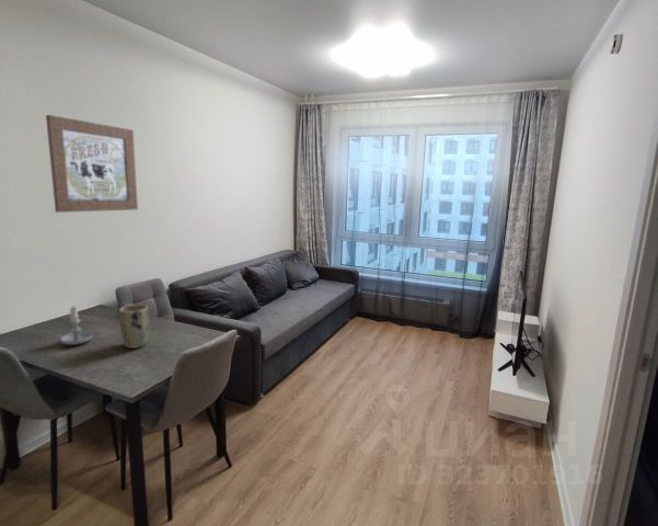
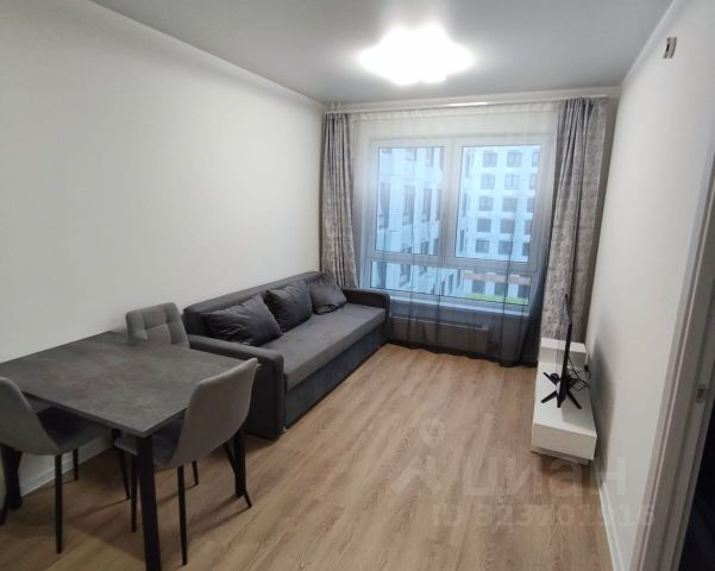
- plant pot [118,304,150,350]
- wall art [45,114,139,214]
- candle [59,305,94,346]
